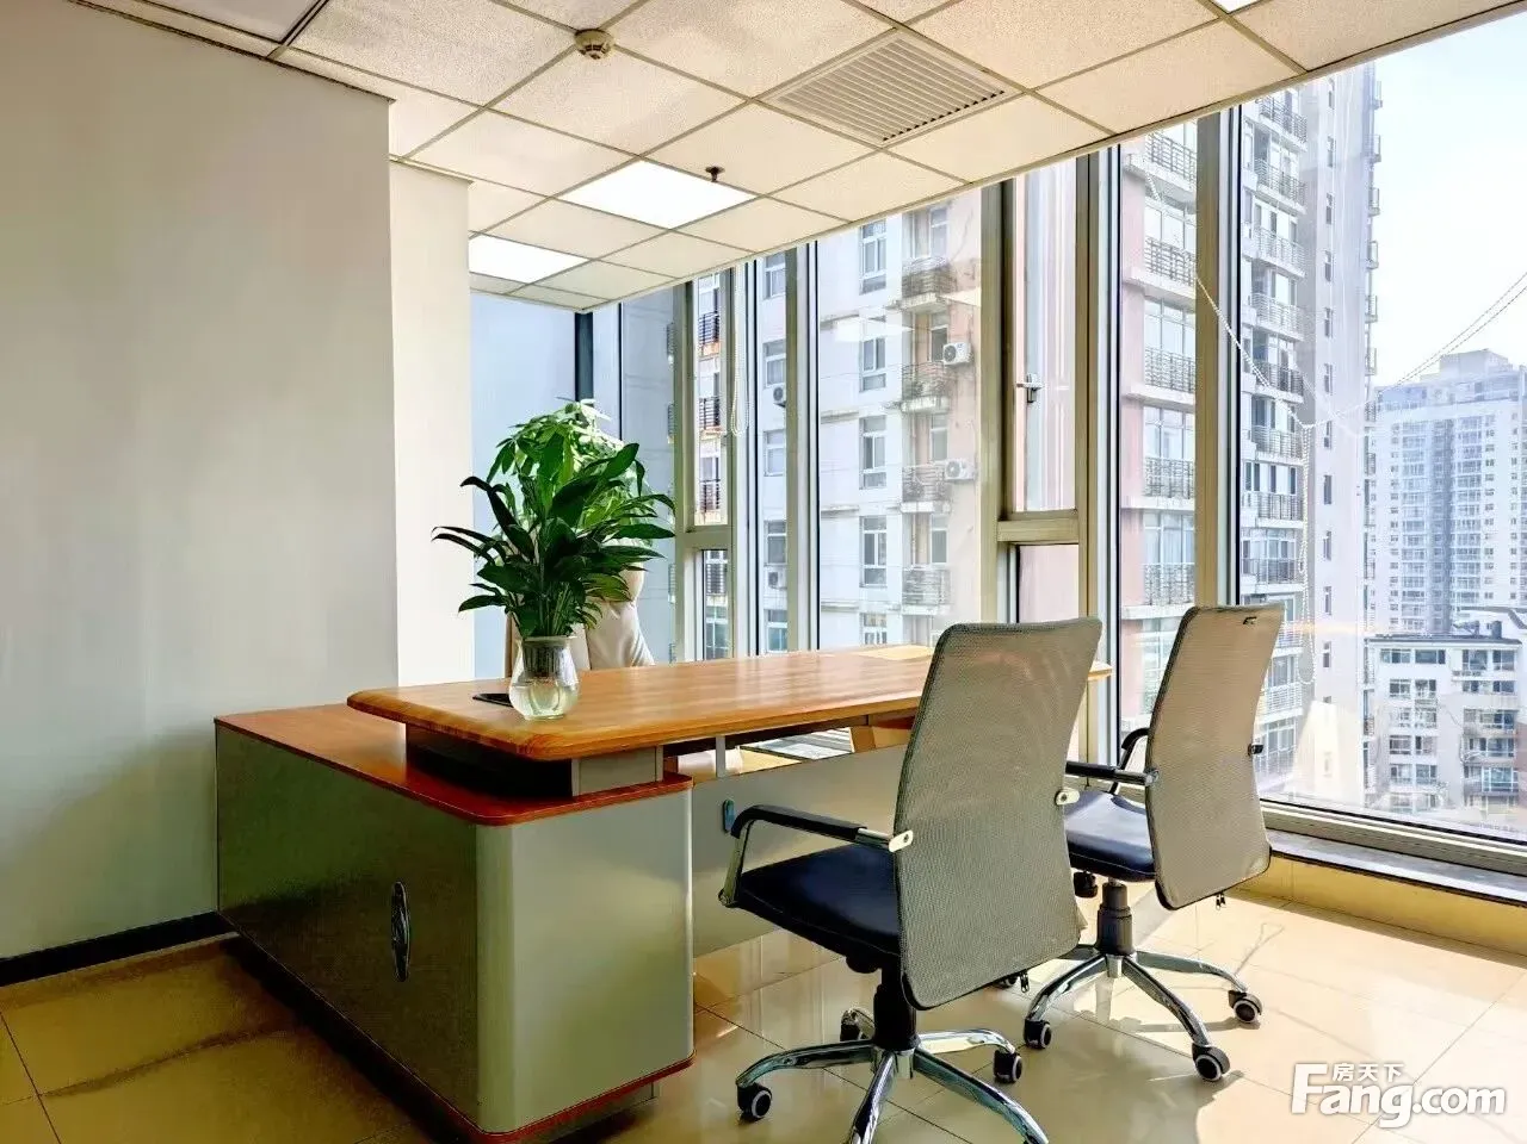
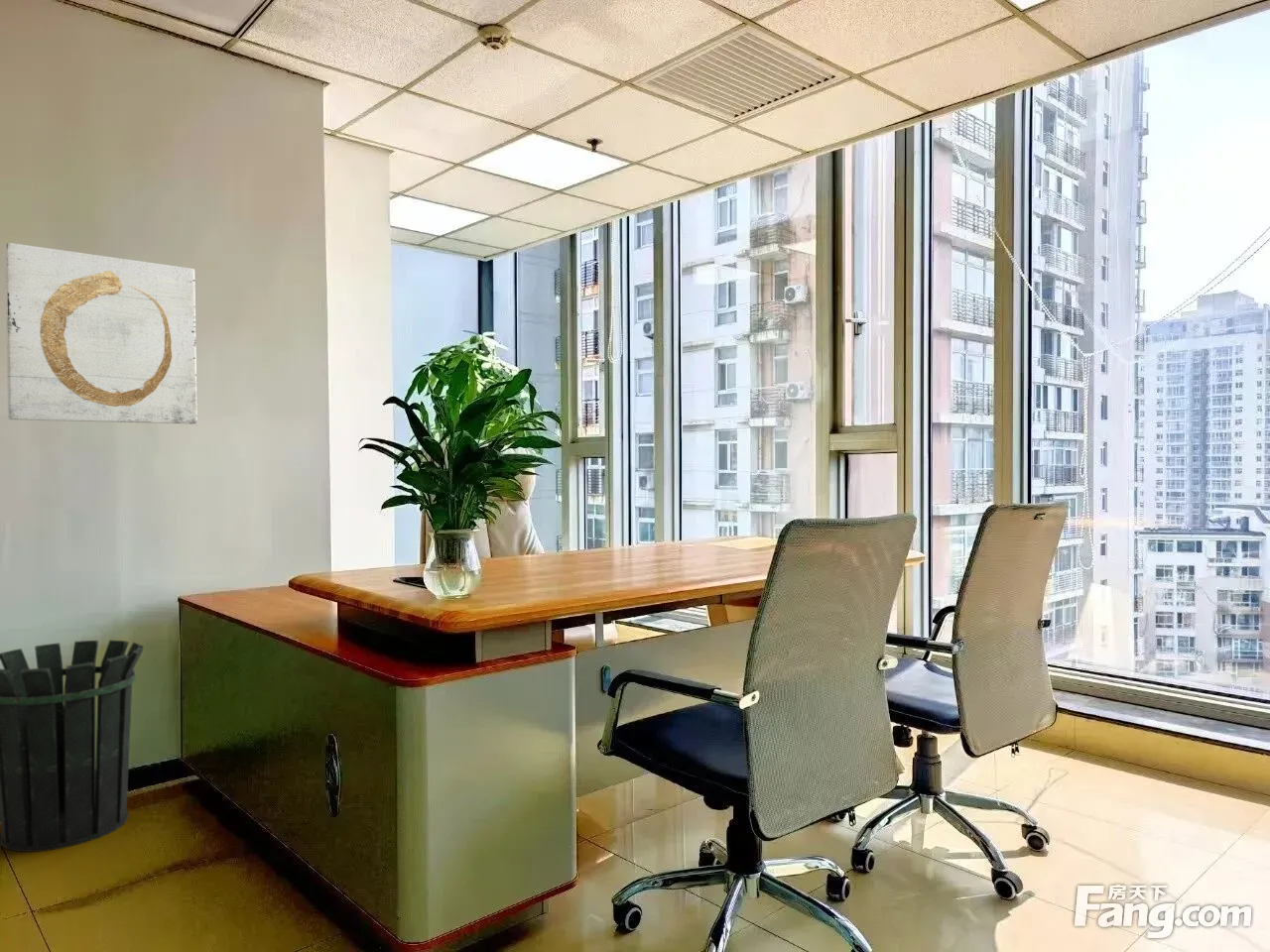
+ wall art [4,242,198,425]
+ waste bin [0,640,145,853]
